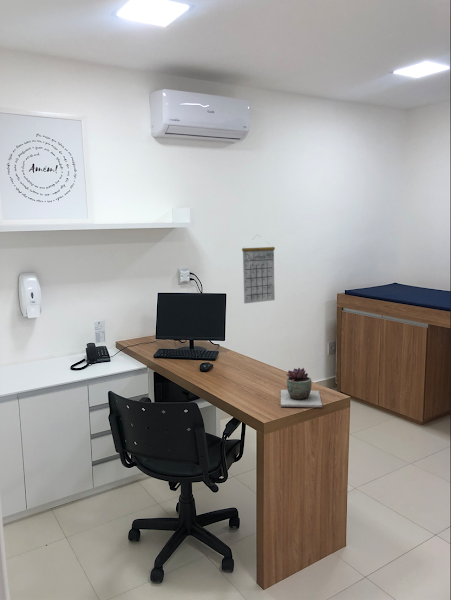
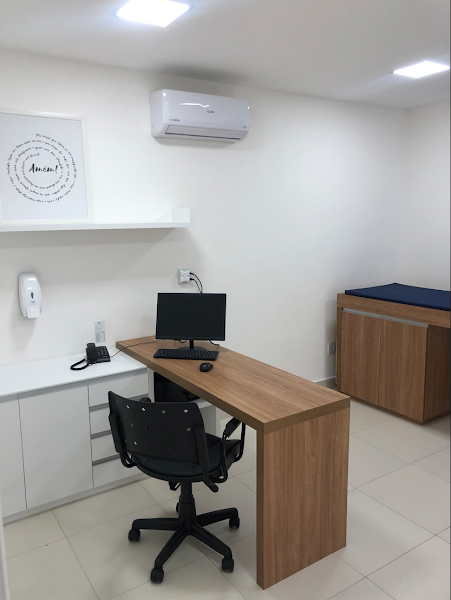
- succulent plant [280,367,323,408]
- calendar [241,234,276,305]
